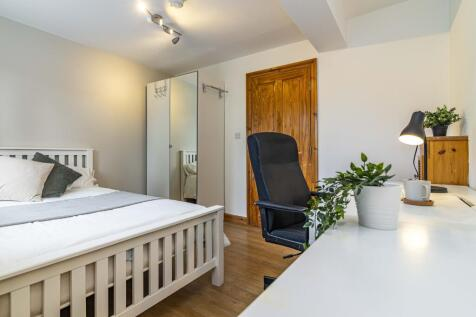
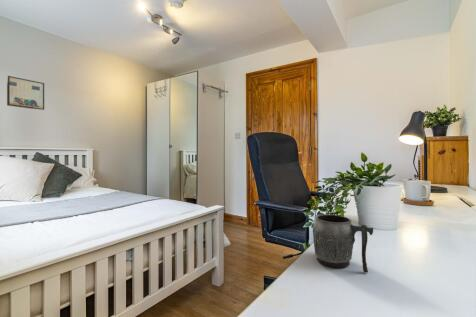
+ mug [312,214,374,273]
+ wall art [6,75,45,111]
